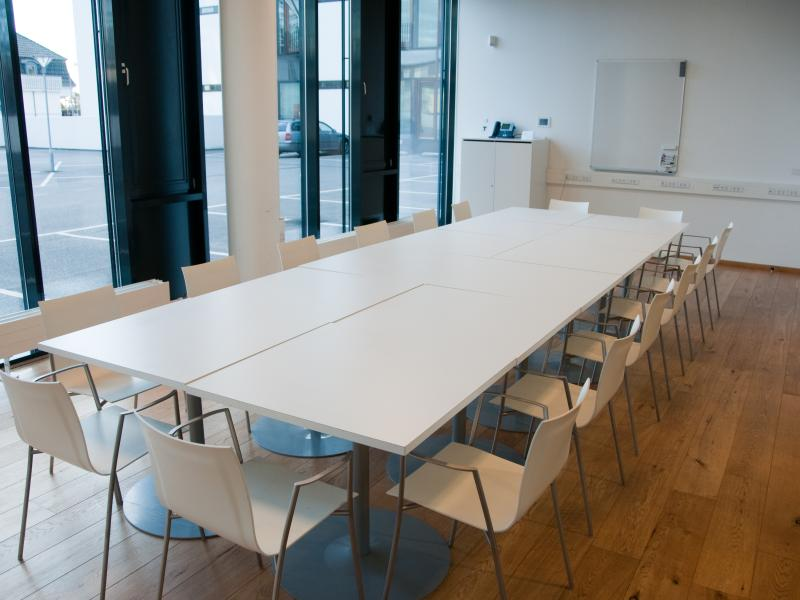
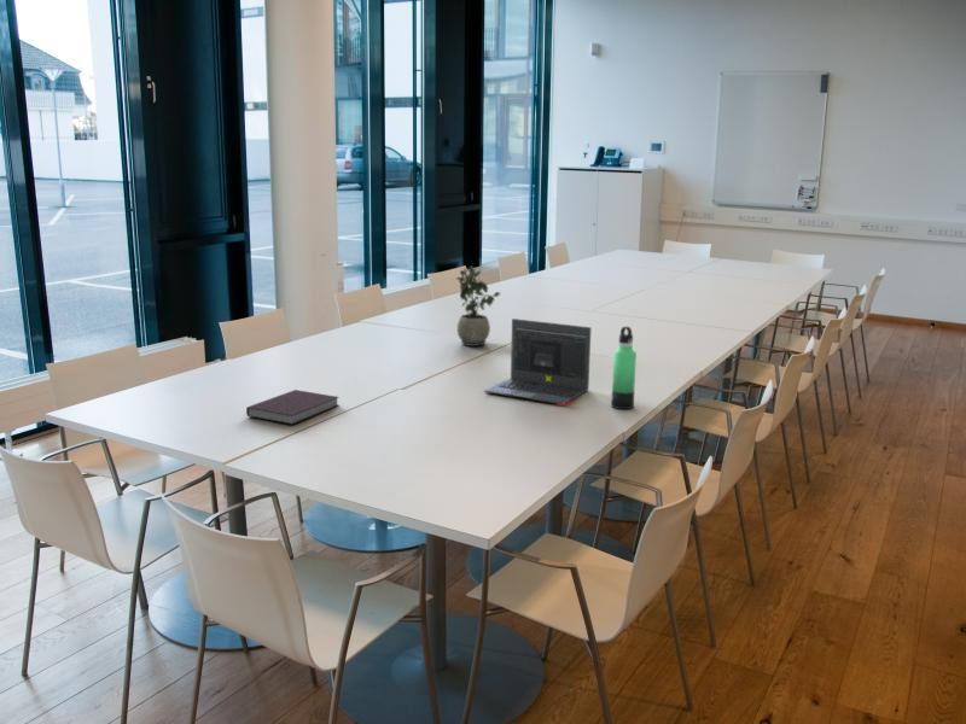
+ potted plant [455,264,501,348]
+ thermos bottle [610,326,638,410]
+ notebook [245,389,341,426]
+ laptop [483,317,592,407]
